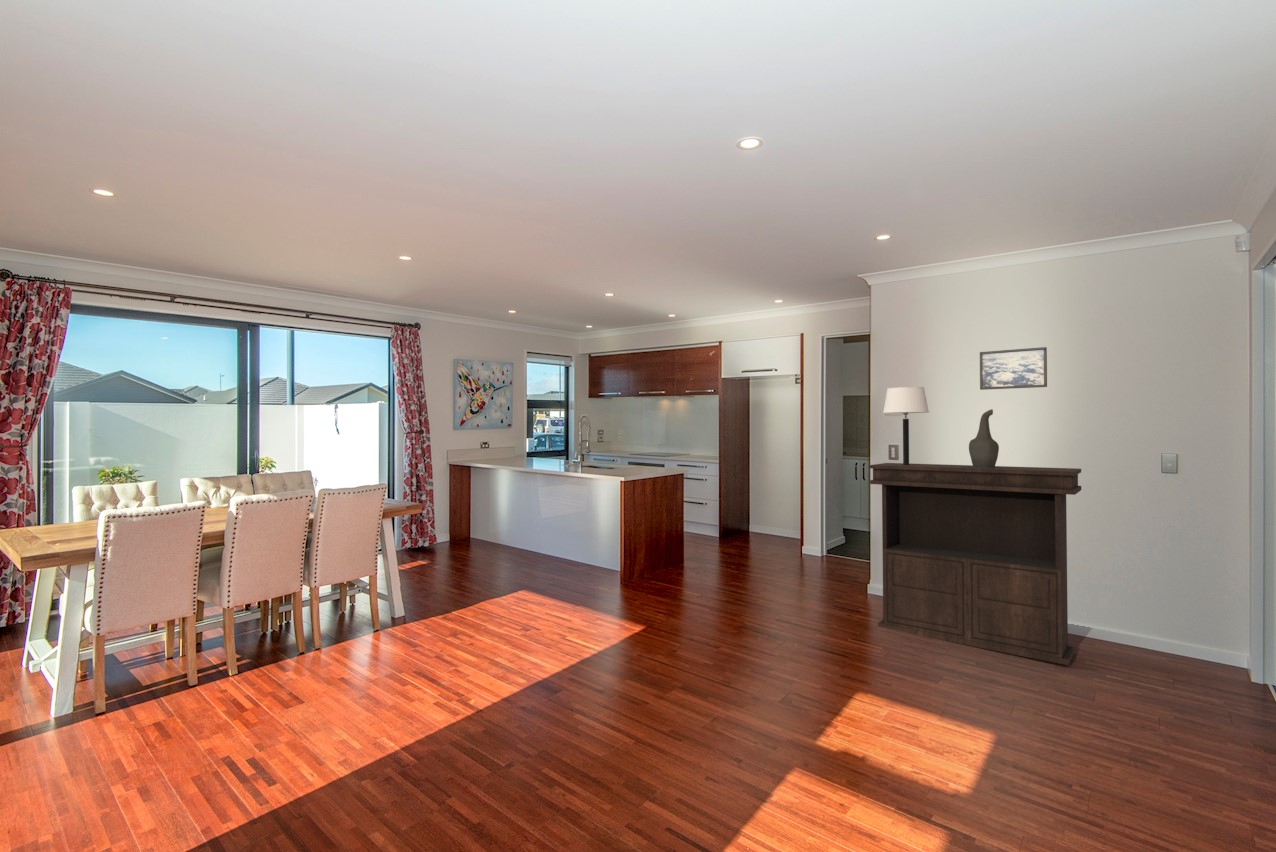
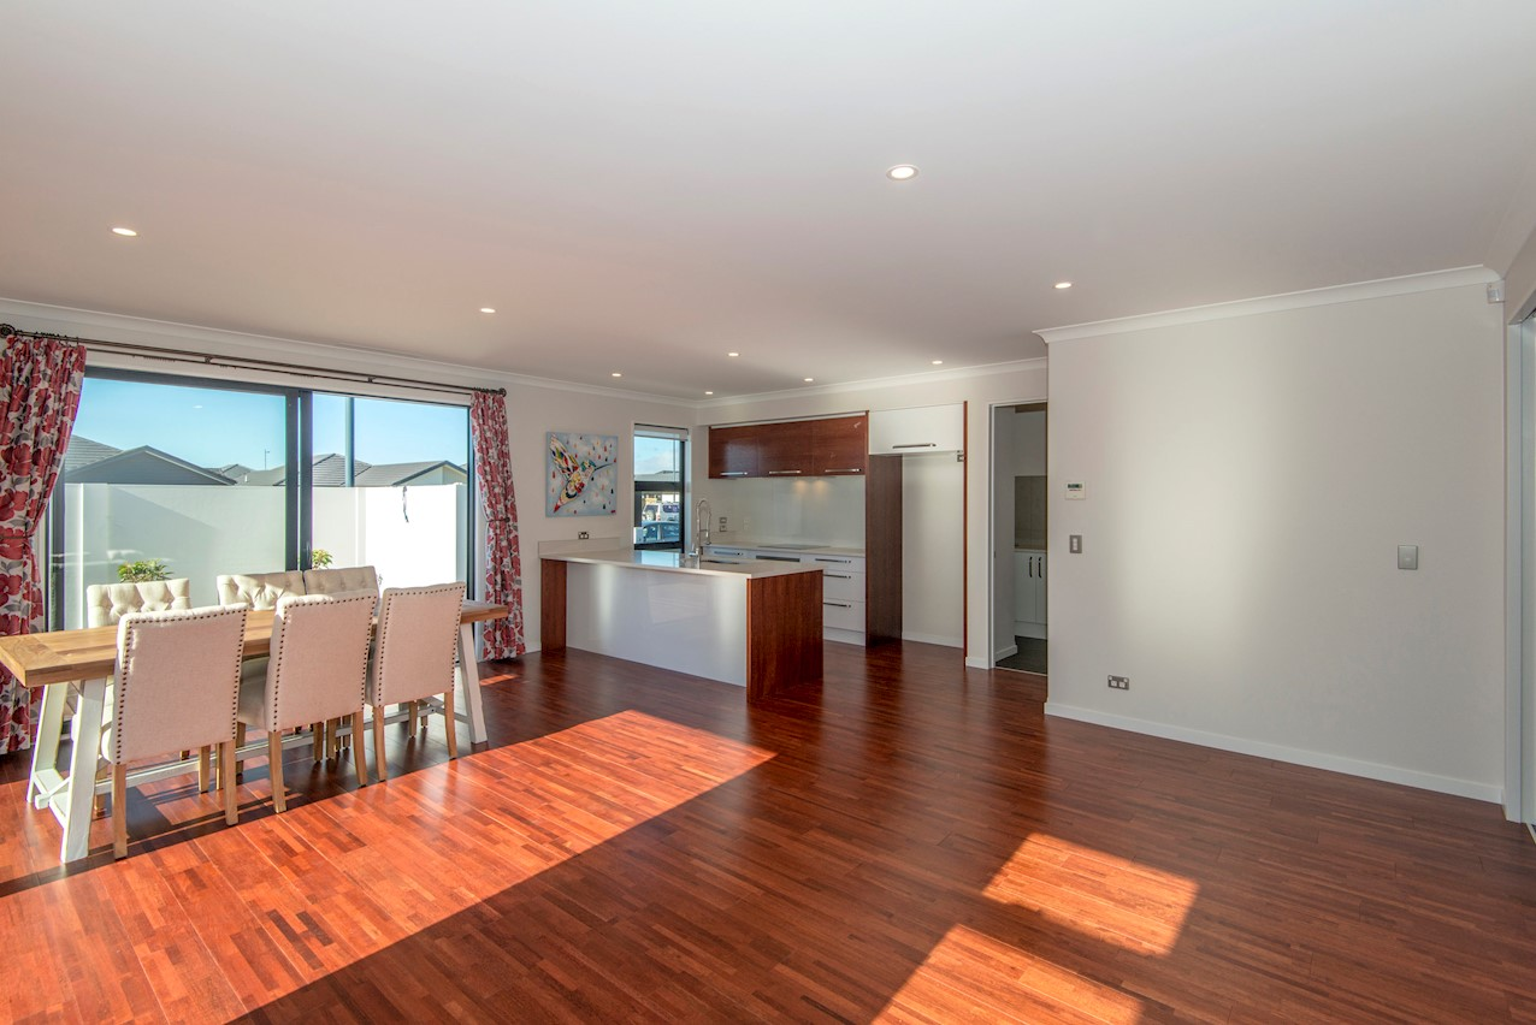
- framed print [979,346,1048,391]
- console table [869,462,1082,666]
- table lamp [882,386,930,465]
- decorative vase [968,408,1000,468]
